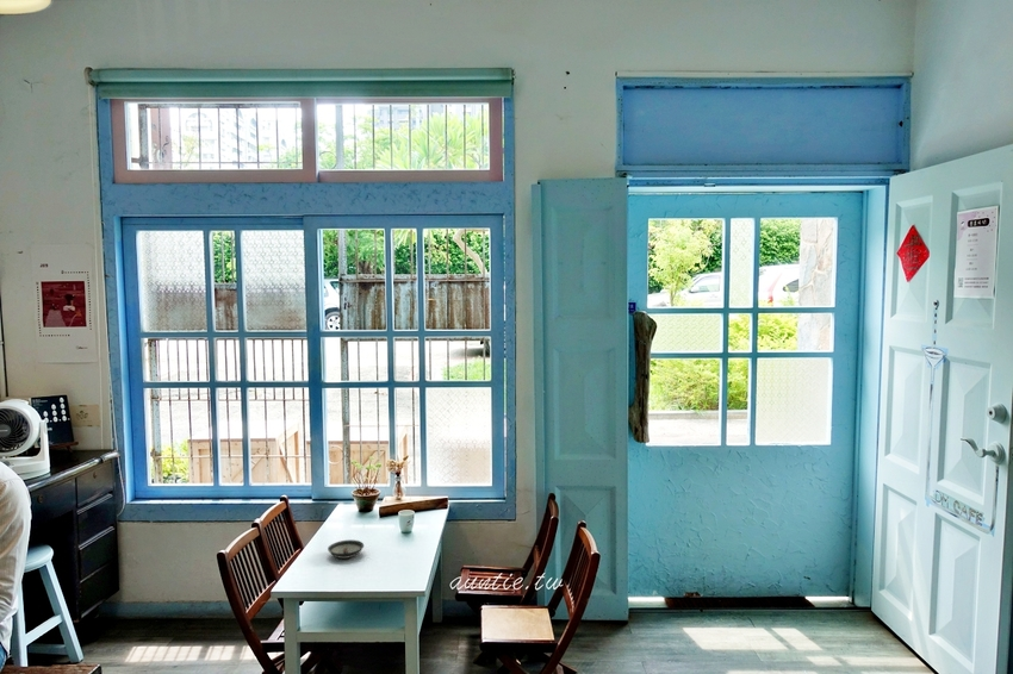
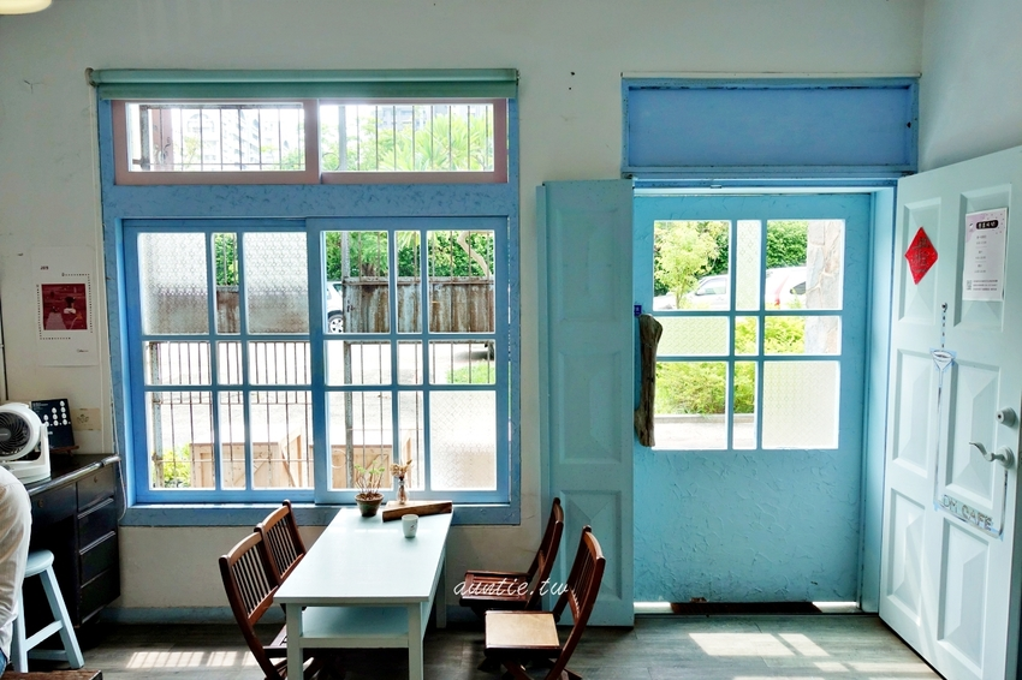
- saucer [327,538,365,560]
